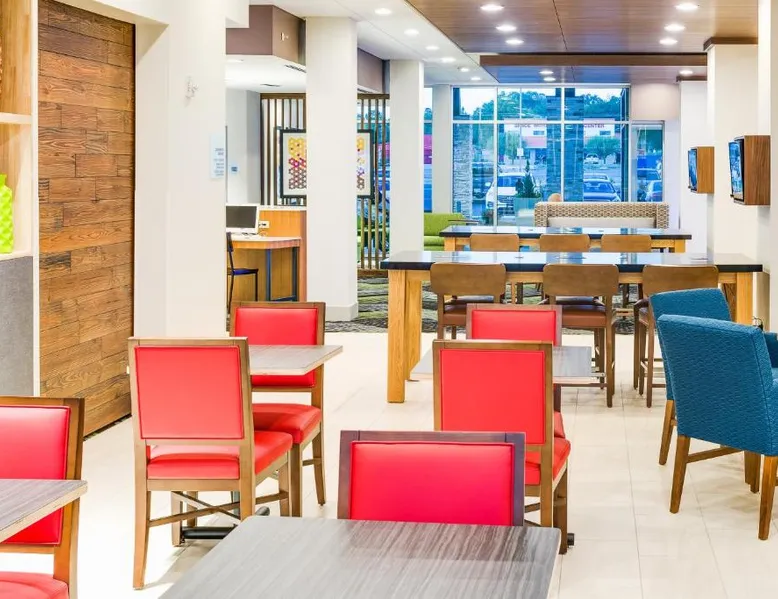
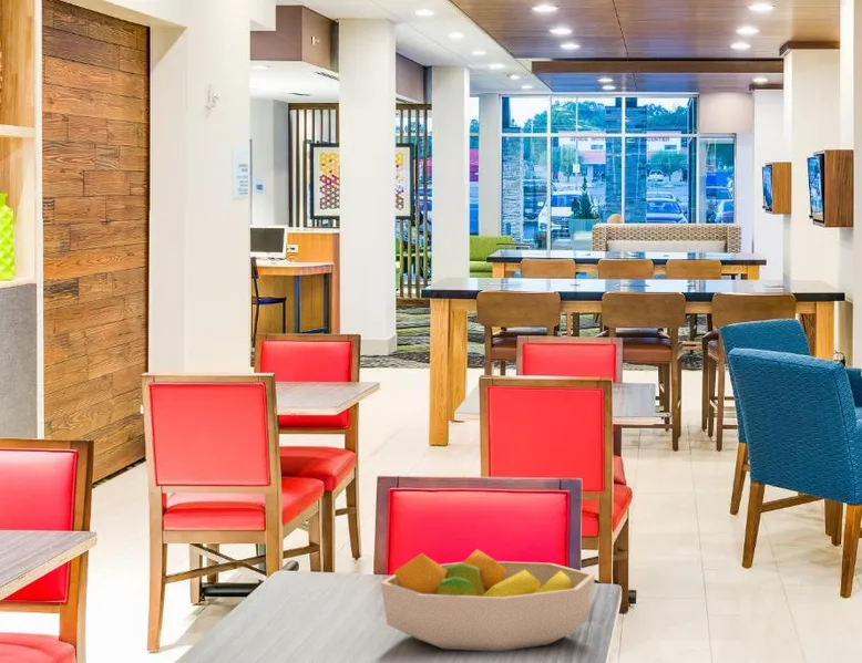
+ fruit bowl [379,548,596,652]
